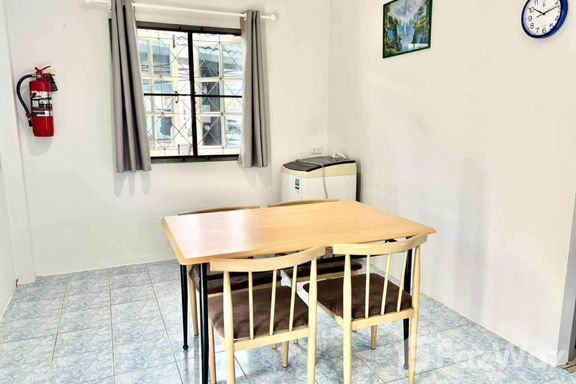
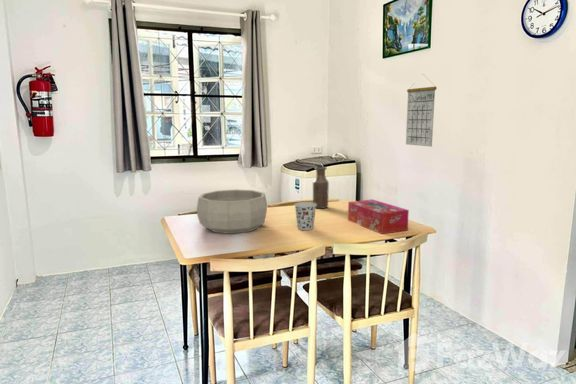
+ calendar [405,74,438,148]
+ tissue box [347,198,410,235]
+ bottle [312,166,330,209]
+ decorative bowl [196,189,268,235]
+ cup [294,201,317,231]
